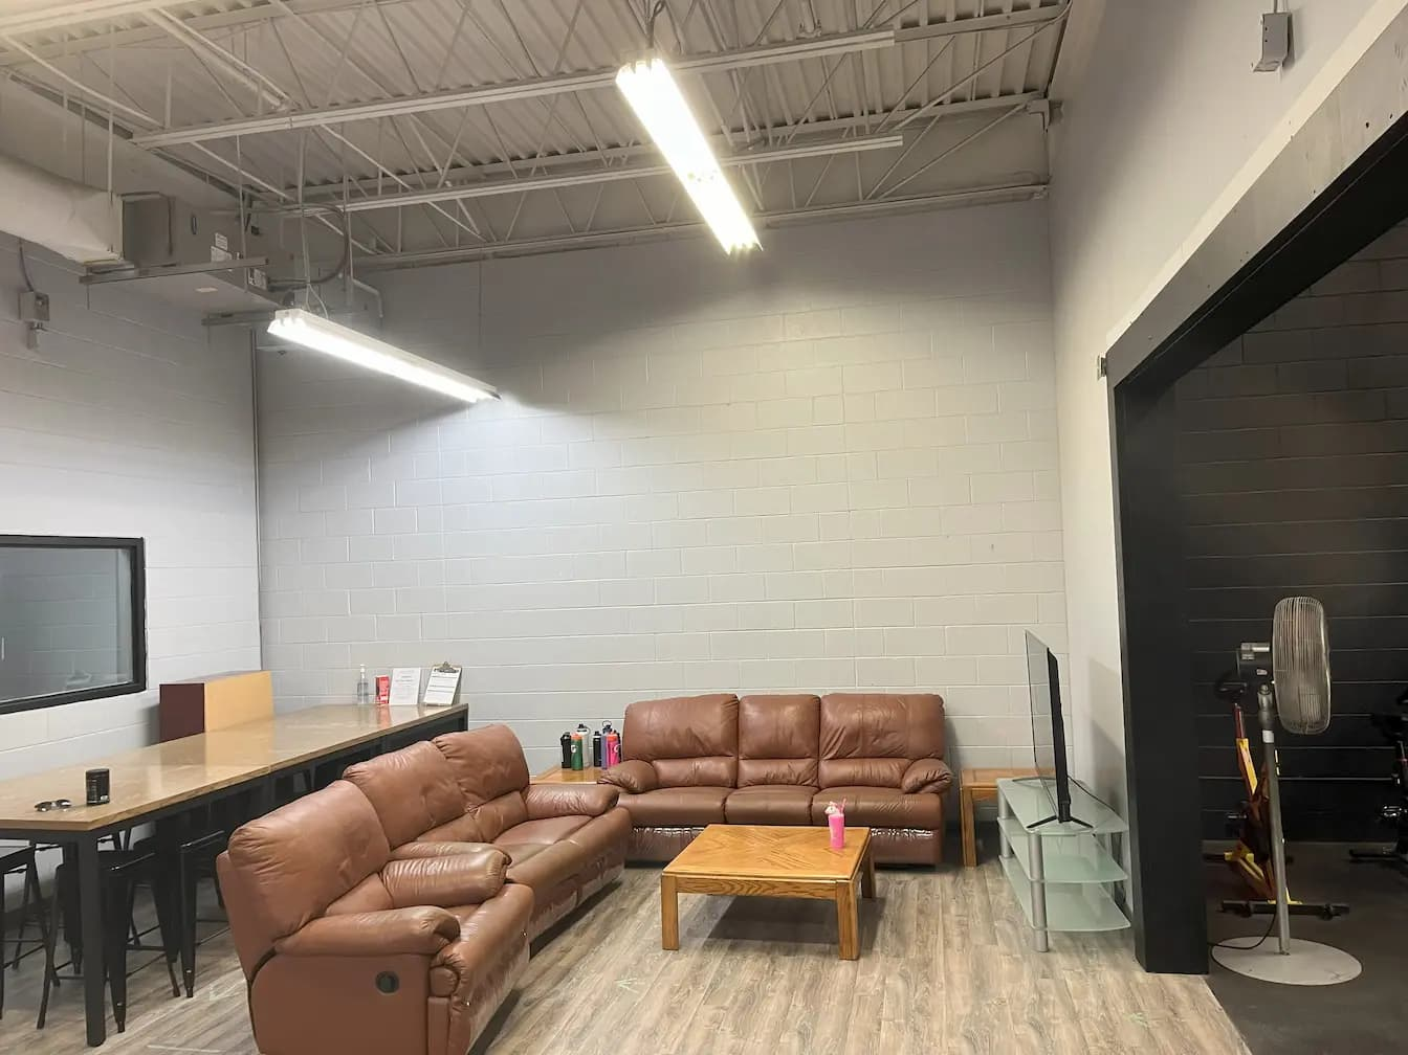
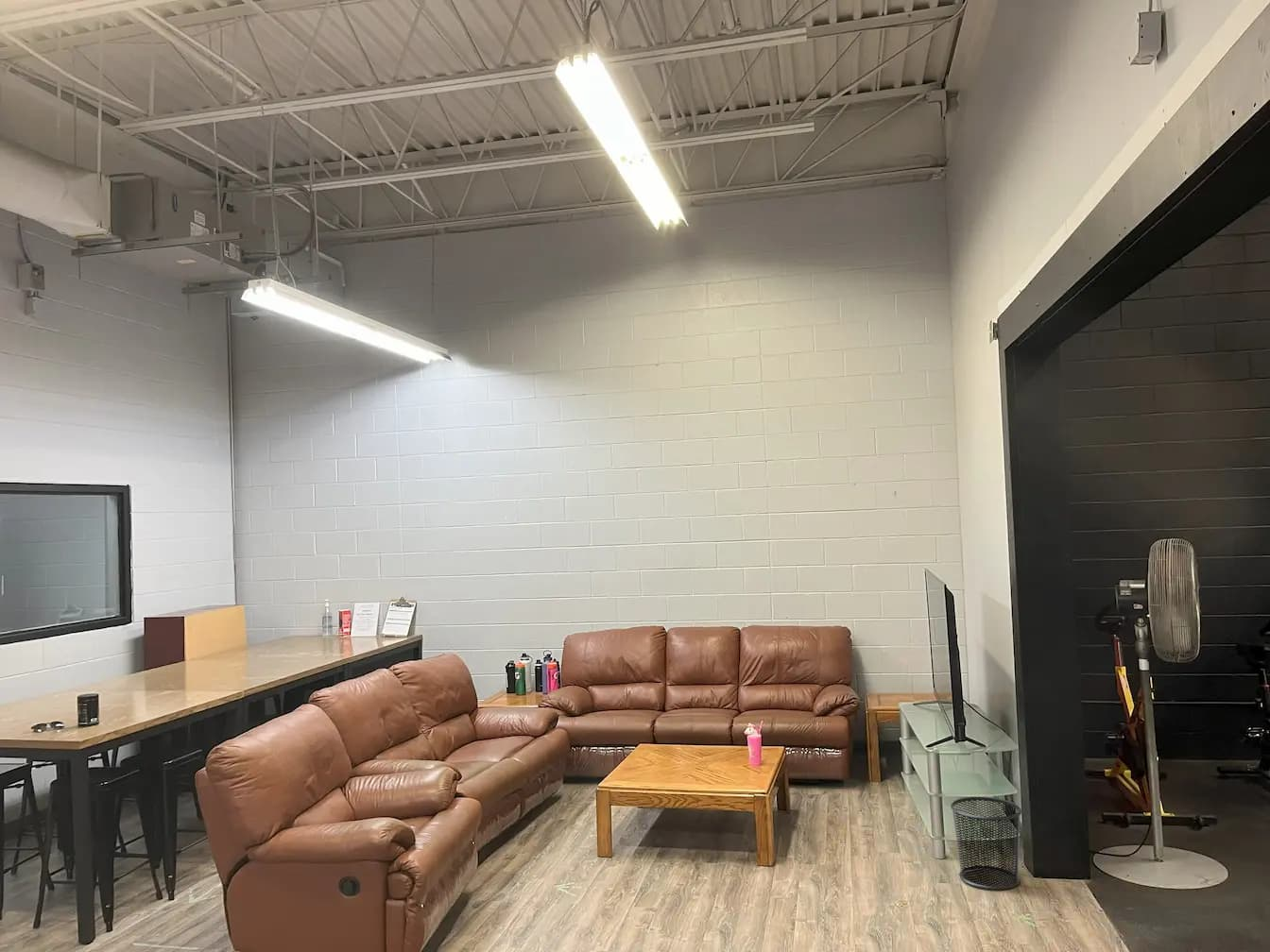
+ waste bin [950,796,1022,891]
